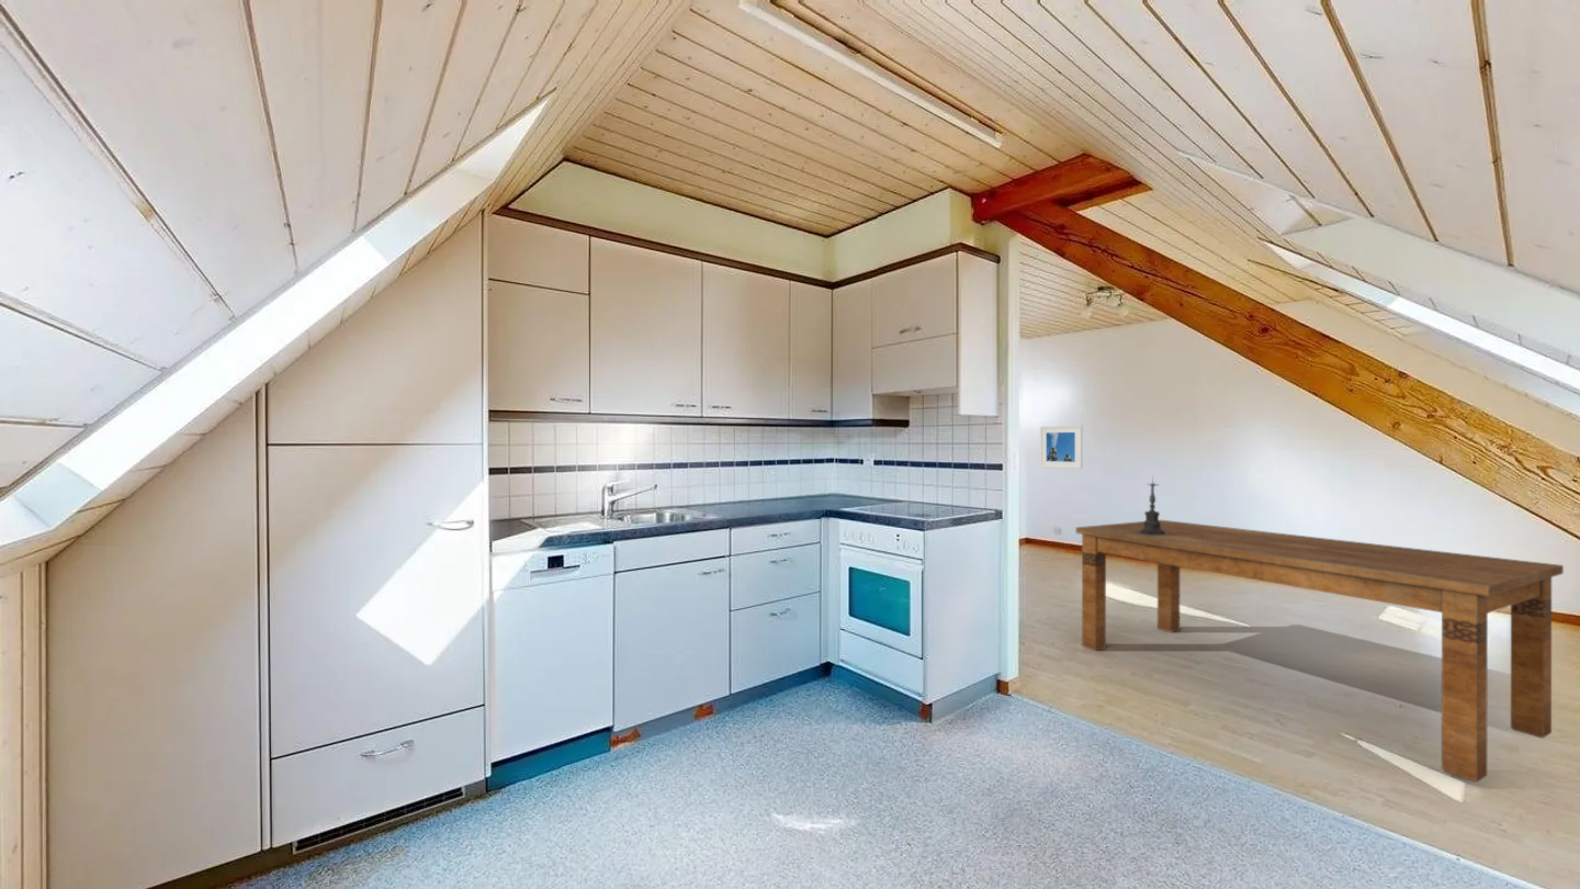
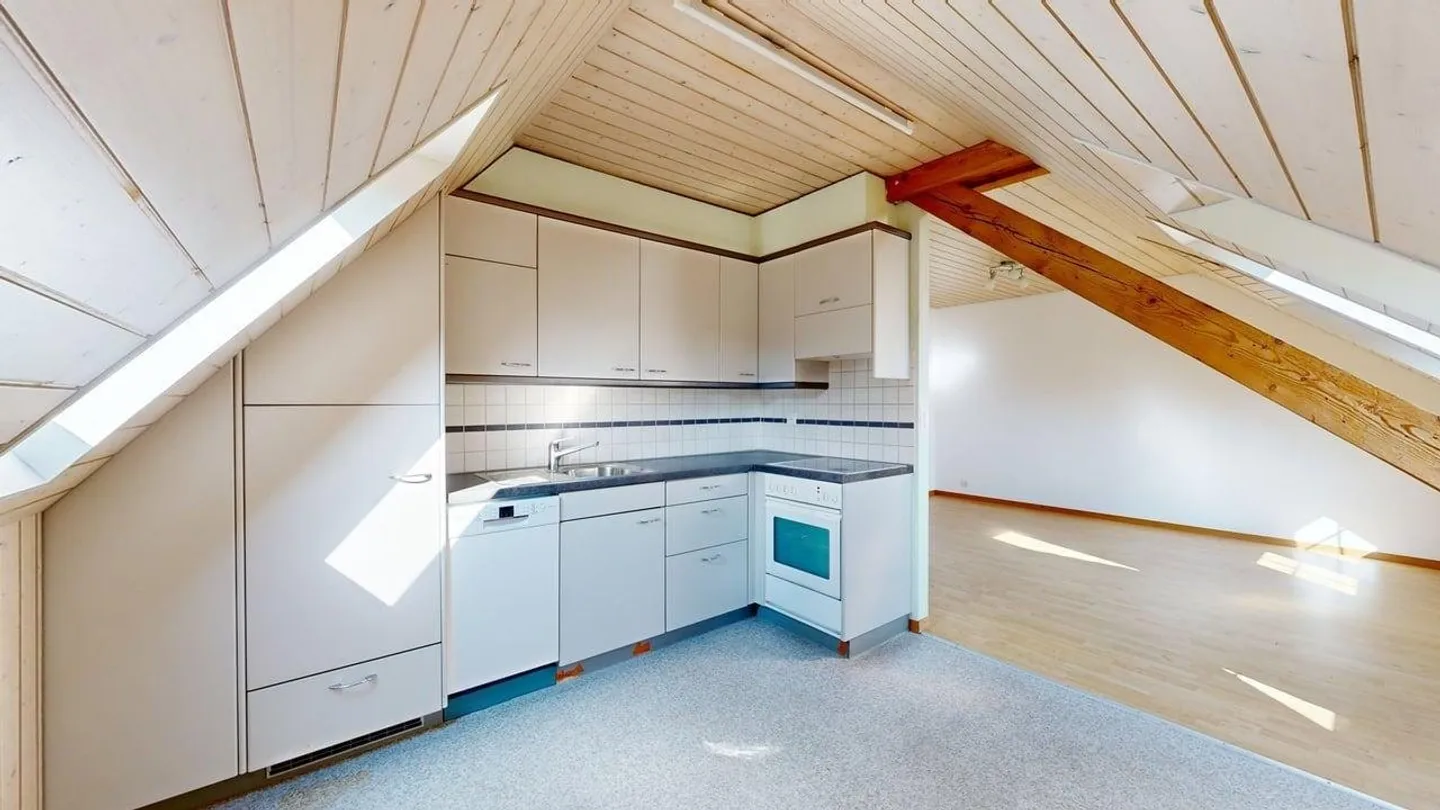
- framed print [1039,425,1083,470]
- candle holder [1131,474,1174,536]
- dining table [1075,519,1565,784]
